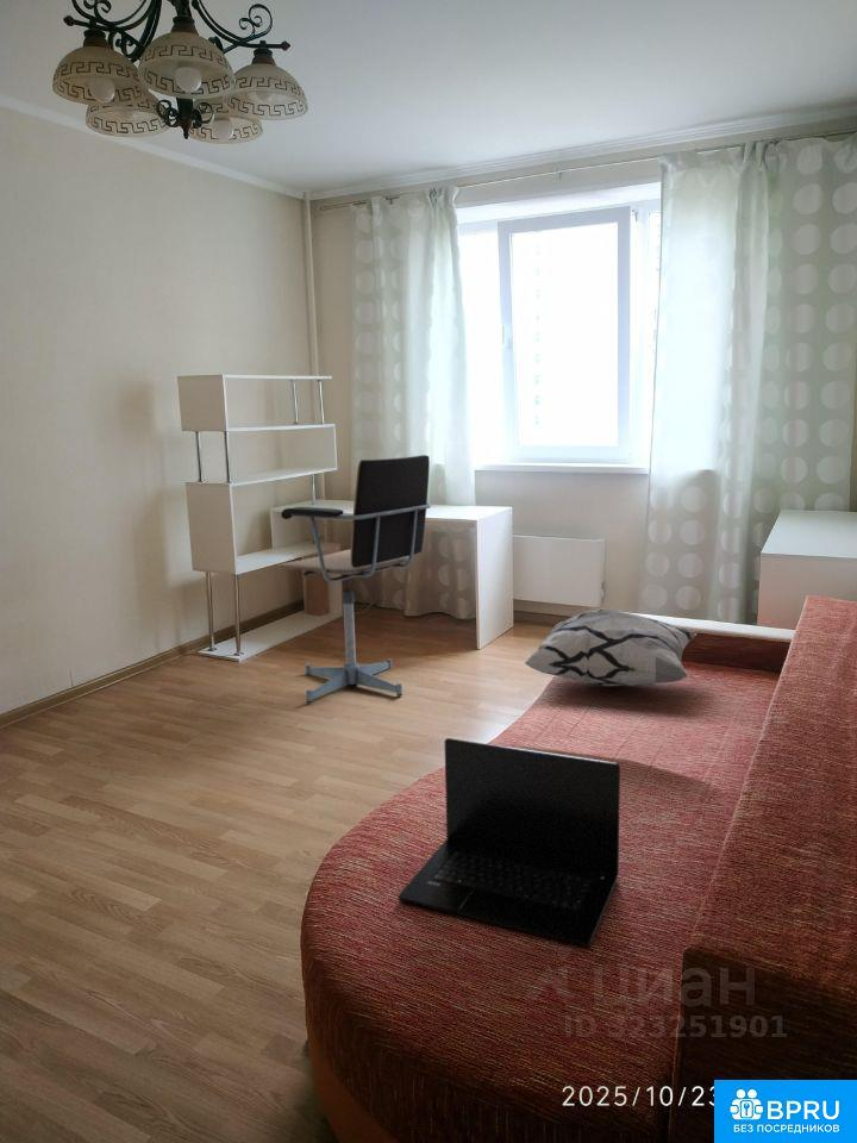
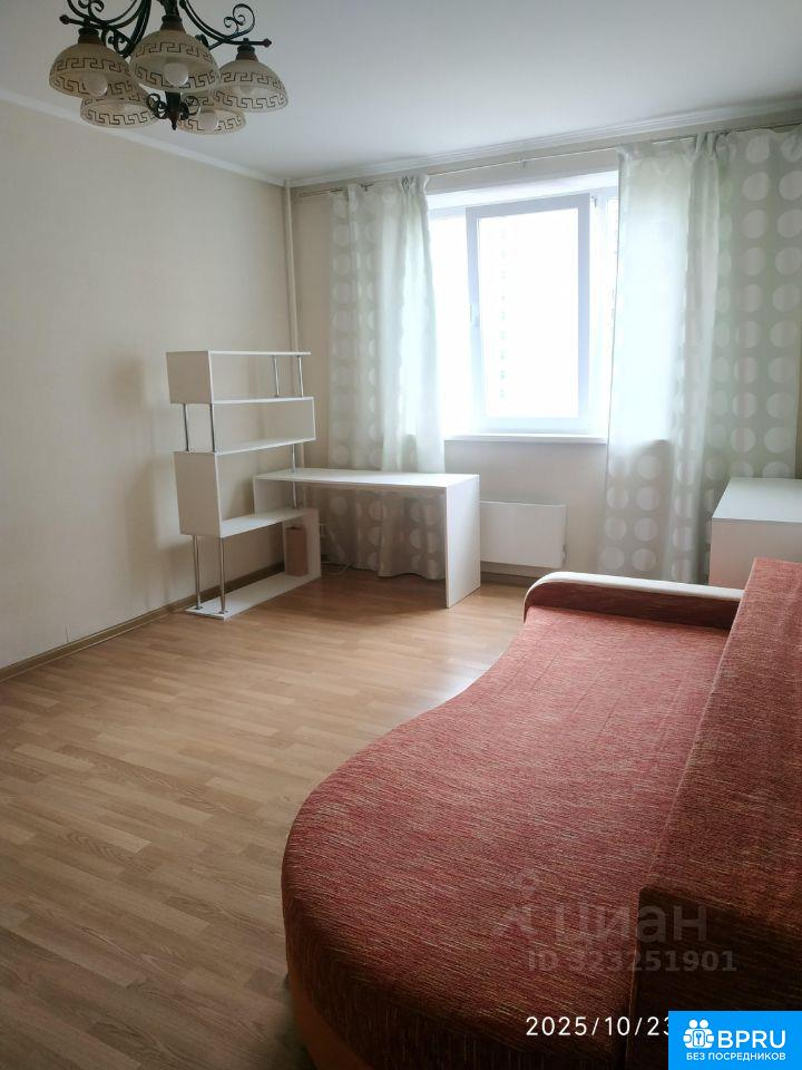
- decorative pillow [524,608,698,688]
- laptop [398,737,621,948]
- office chair [276,454,432,704]
